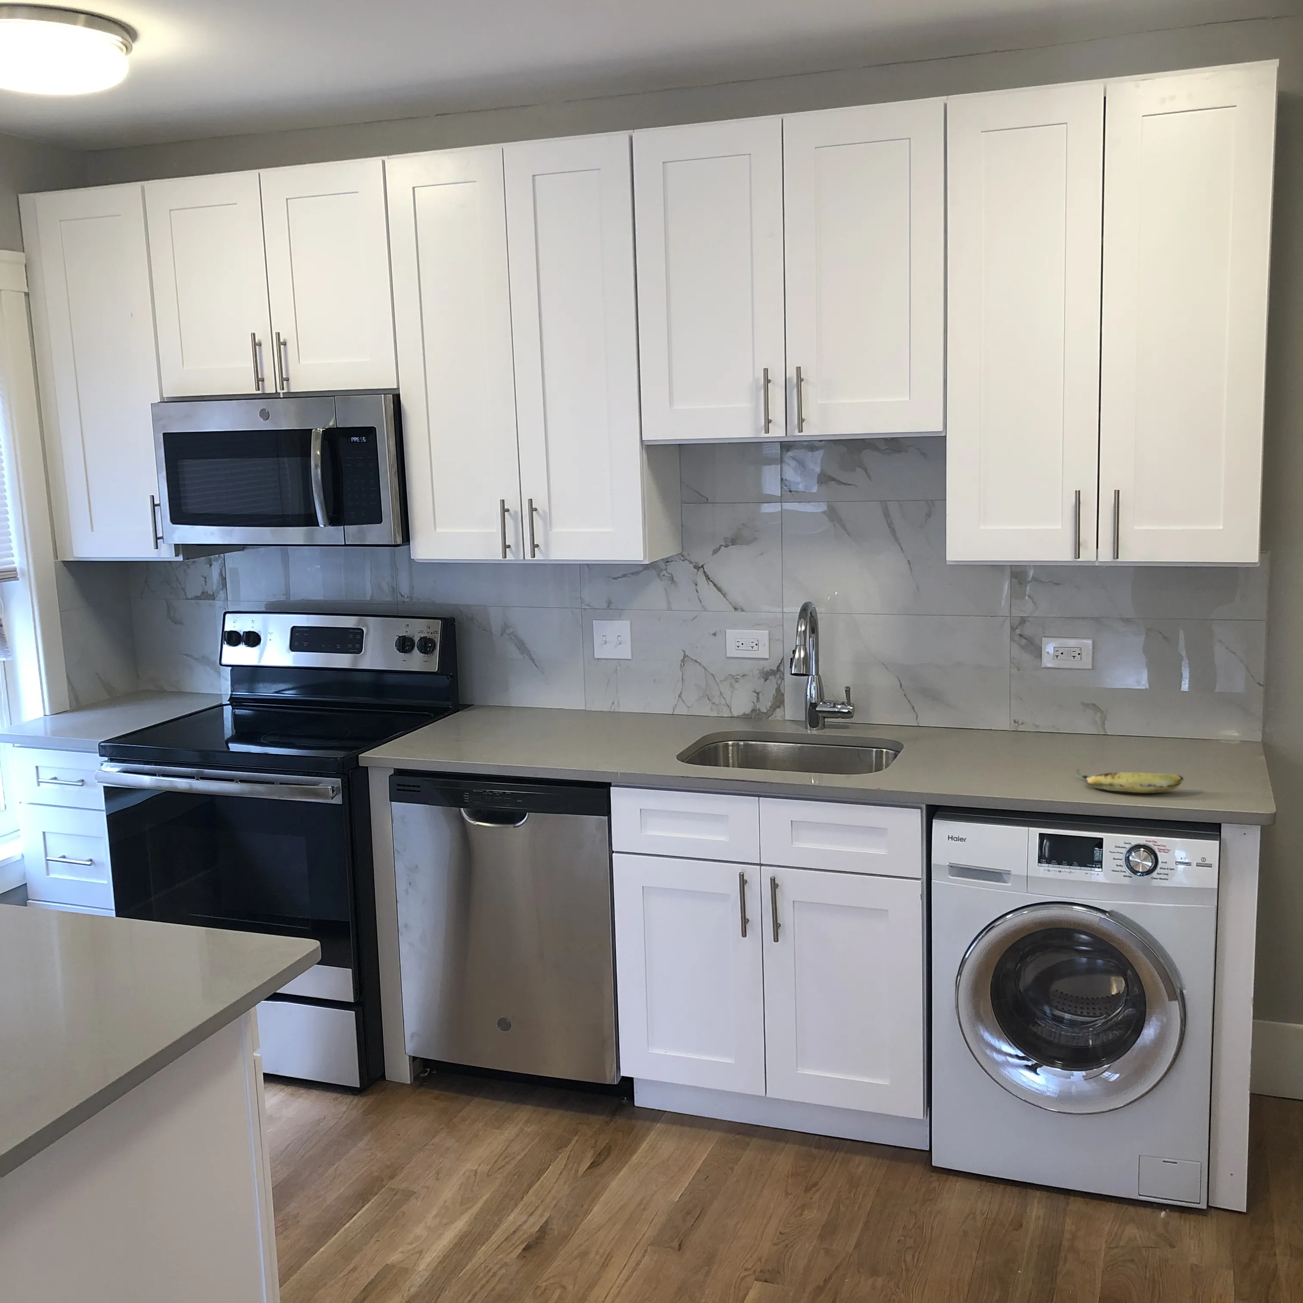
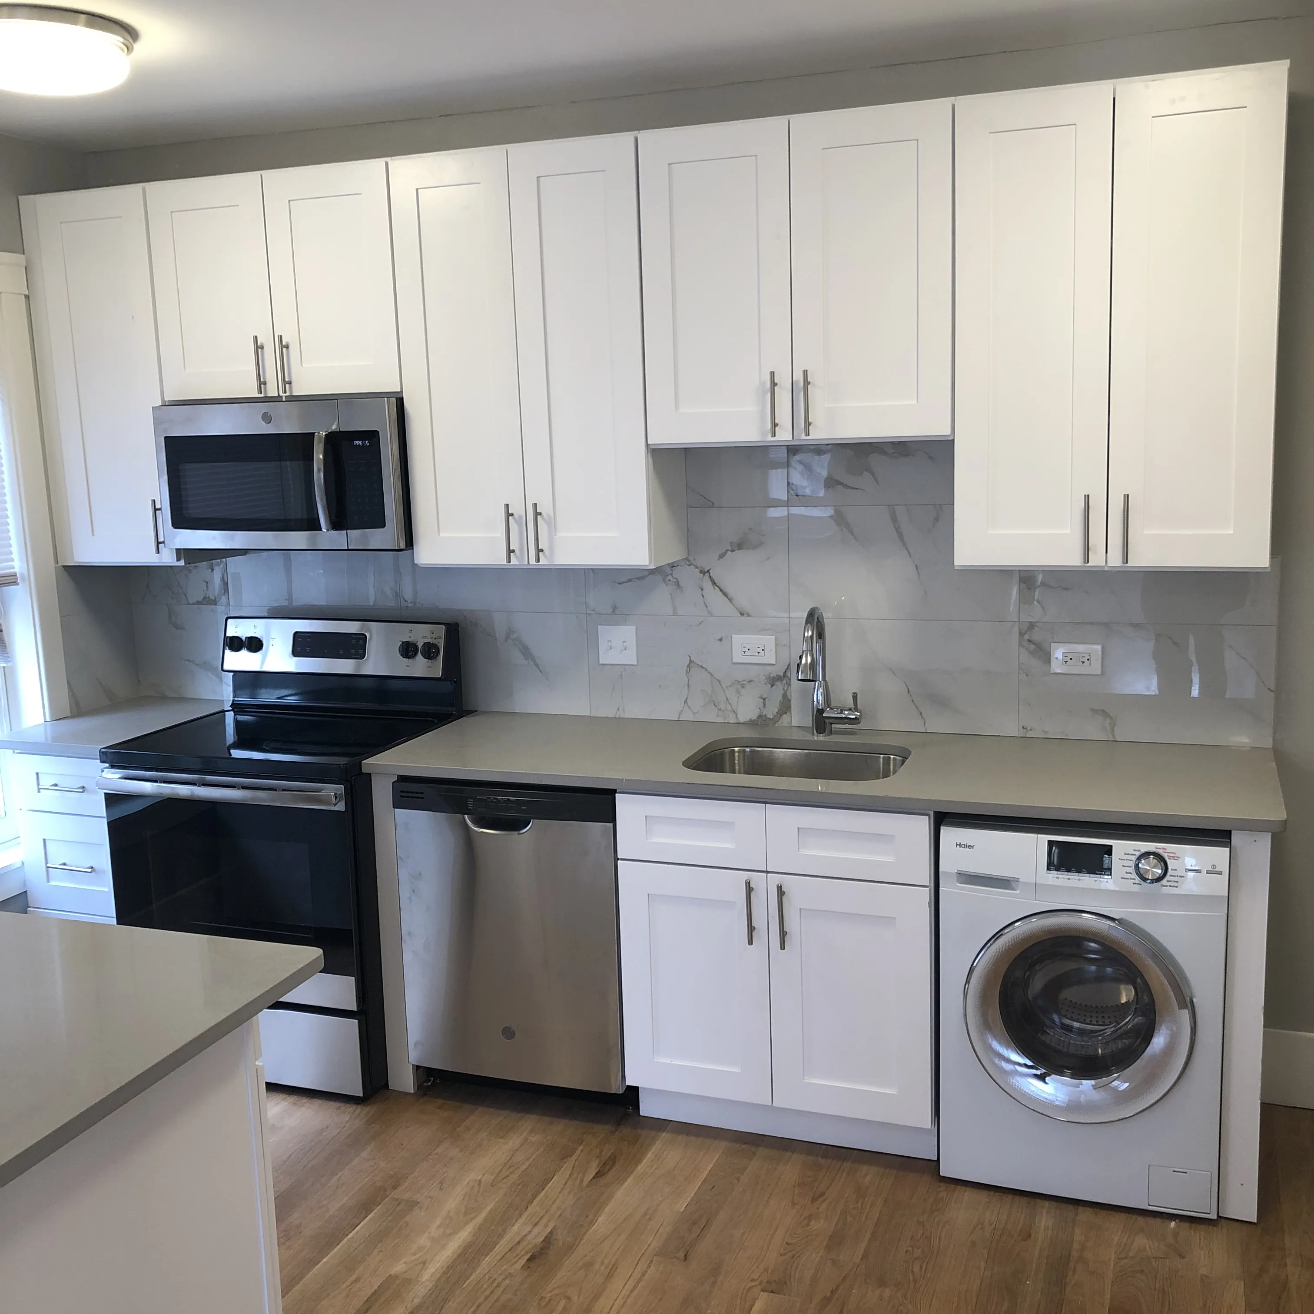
- fruit [1076,768,1184,793]
